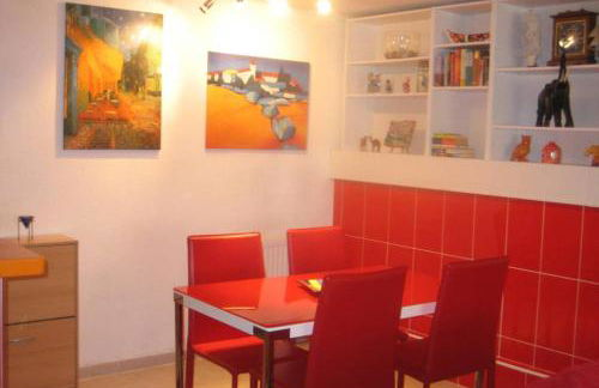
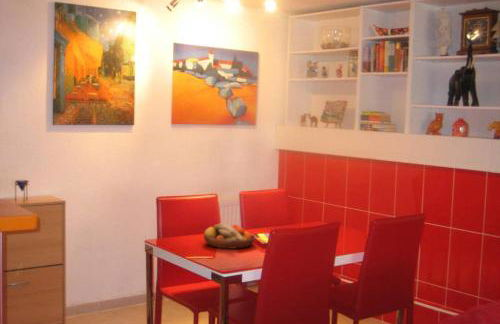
+ fruit bowl [203,222,256,250]
